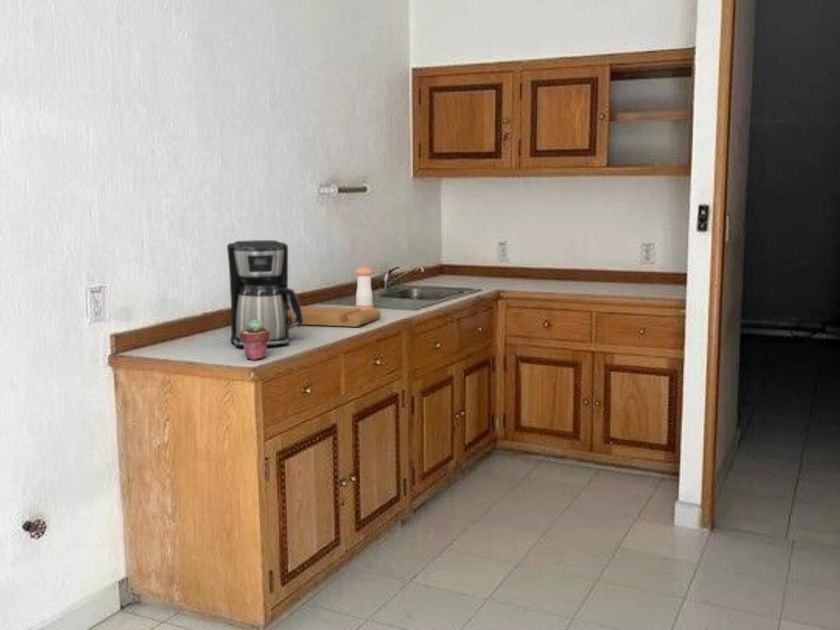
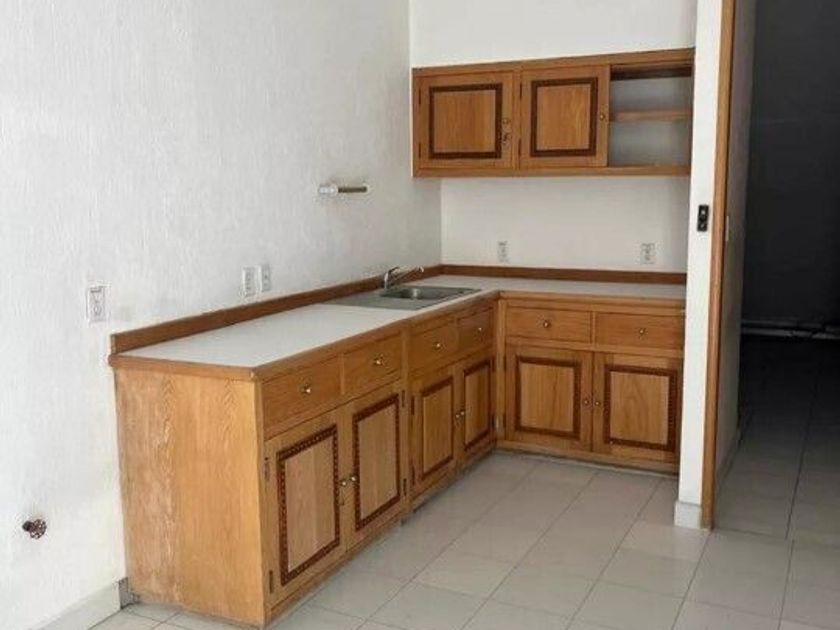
- potted succulent [239,319,270,361]
- cutting board [288,305,382,328]
- pepper shaker [354,264,374,310]
- coffee maker [226,239,303,348]
